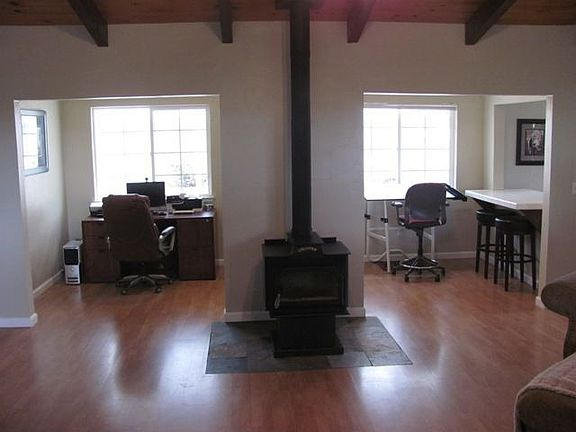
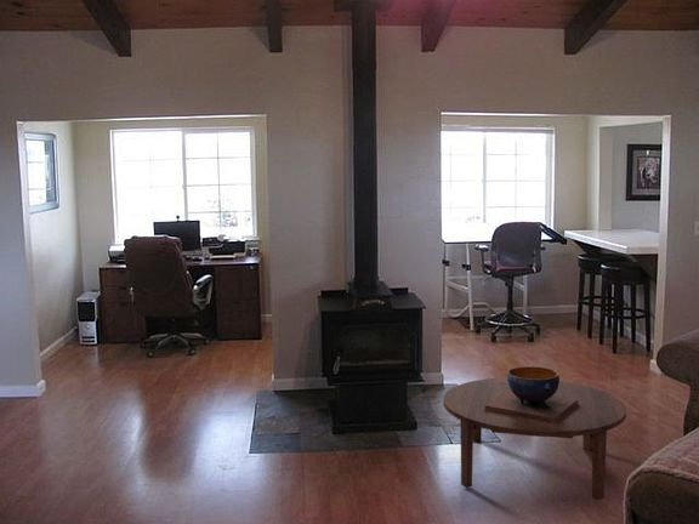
+ decorative bowl [485,365,578,422]
+ coffee table [442,376,627,501]
